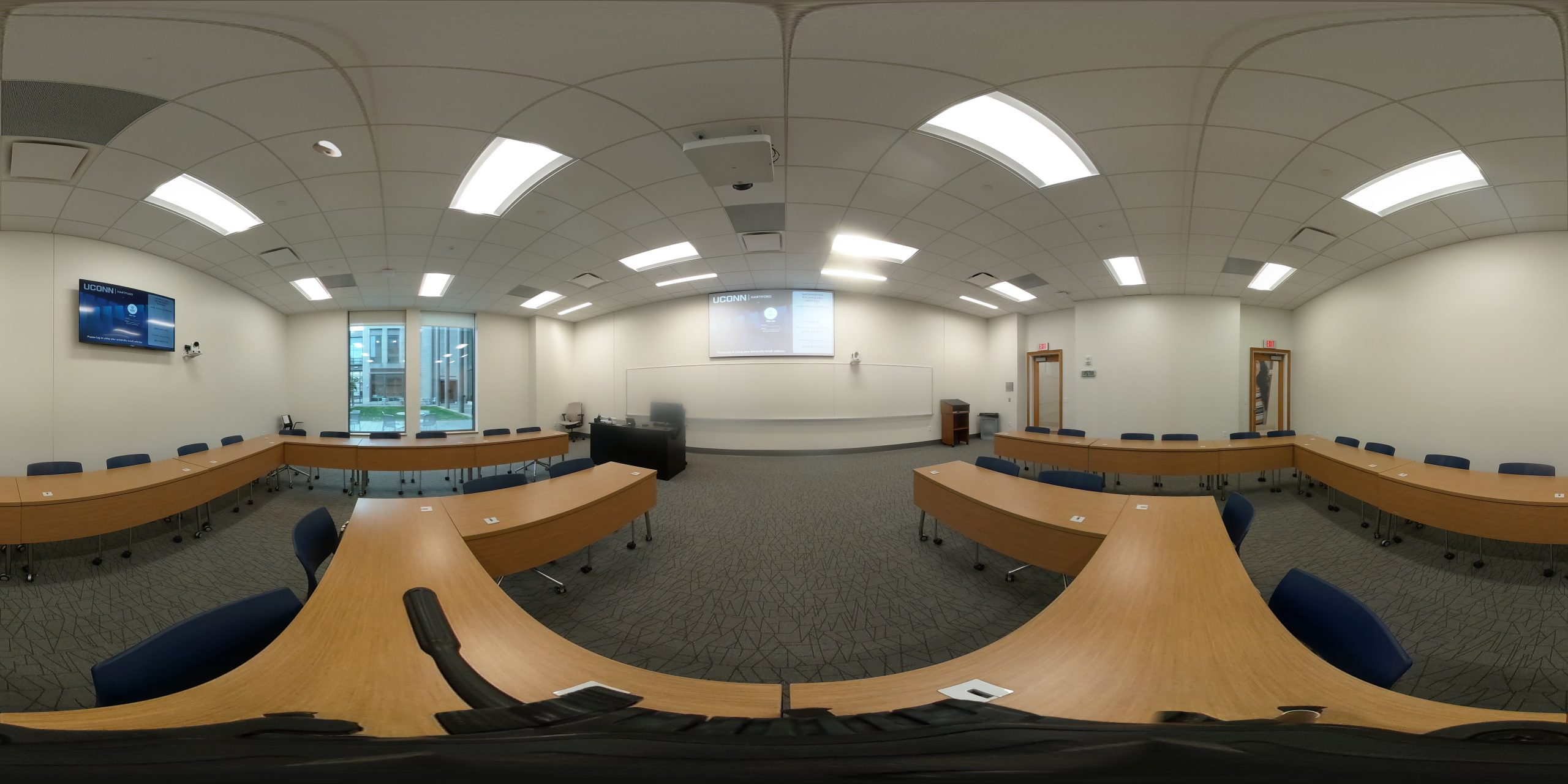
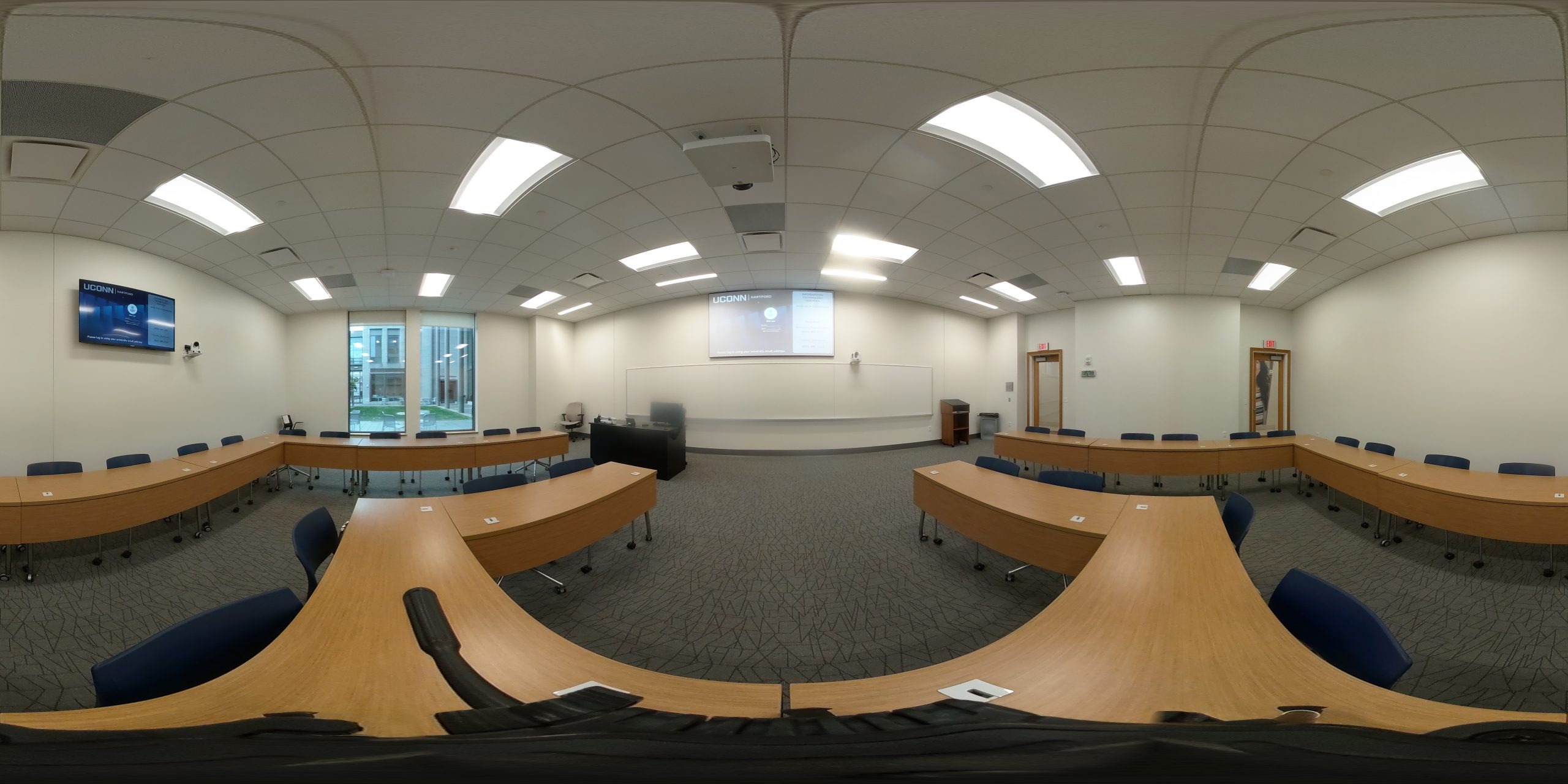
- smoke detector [312,140,342,157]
